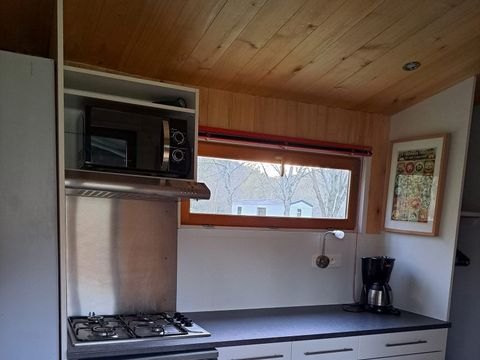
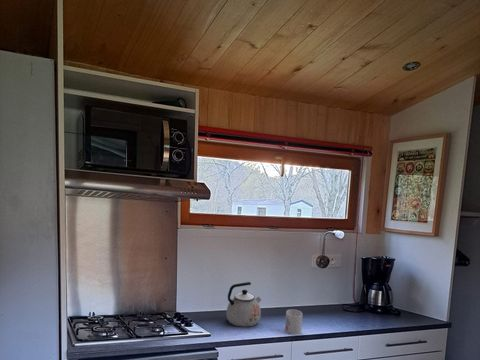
+ mug [284,309,303,335]
+ kettle [225,281,262,328]
